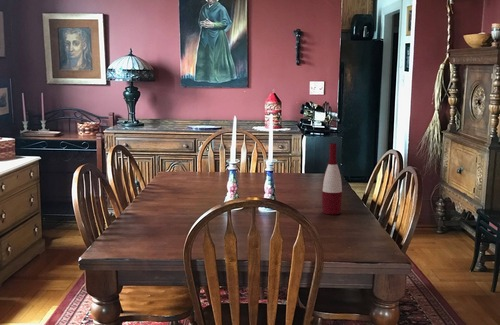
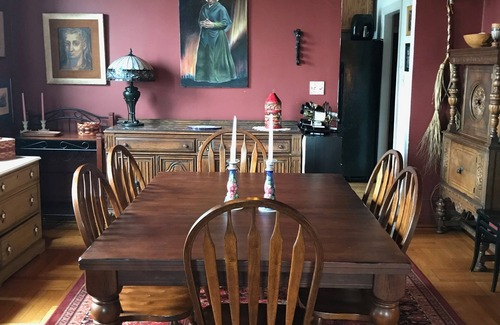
- alcohol [321,142,343,215]
